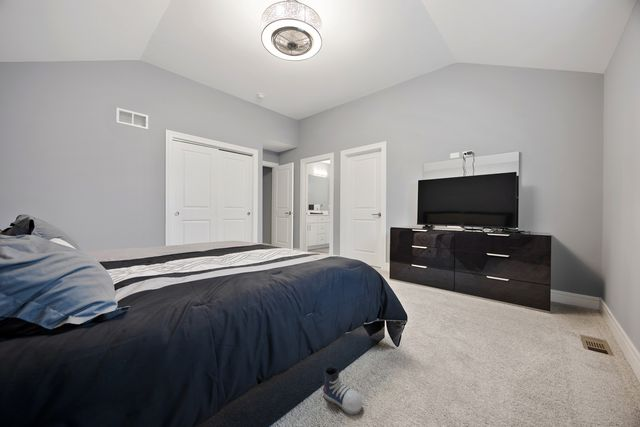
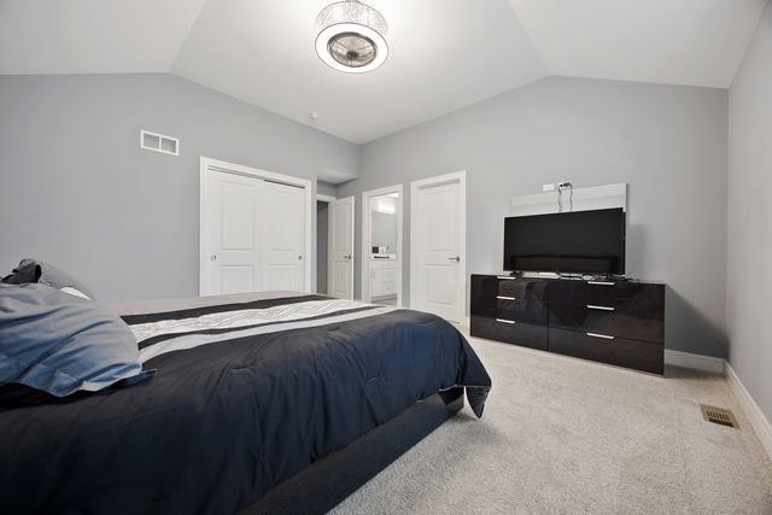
- shoe [322,366,364,416]
